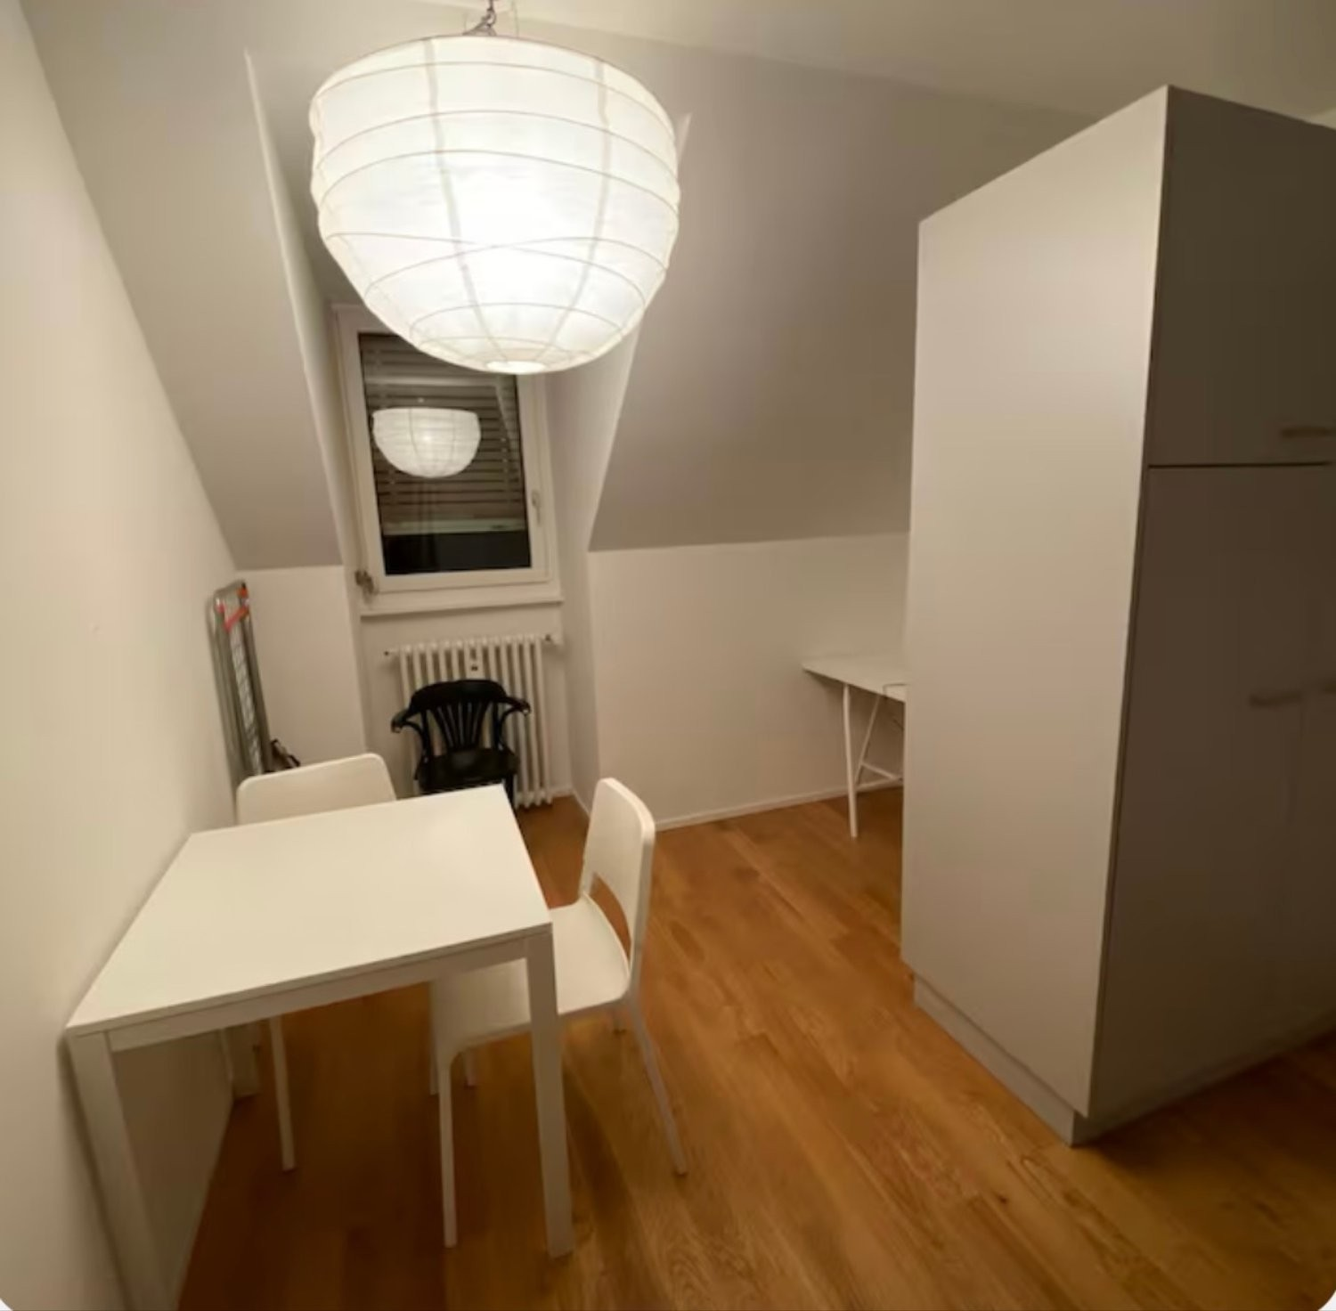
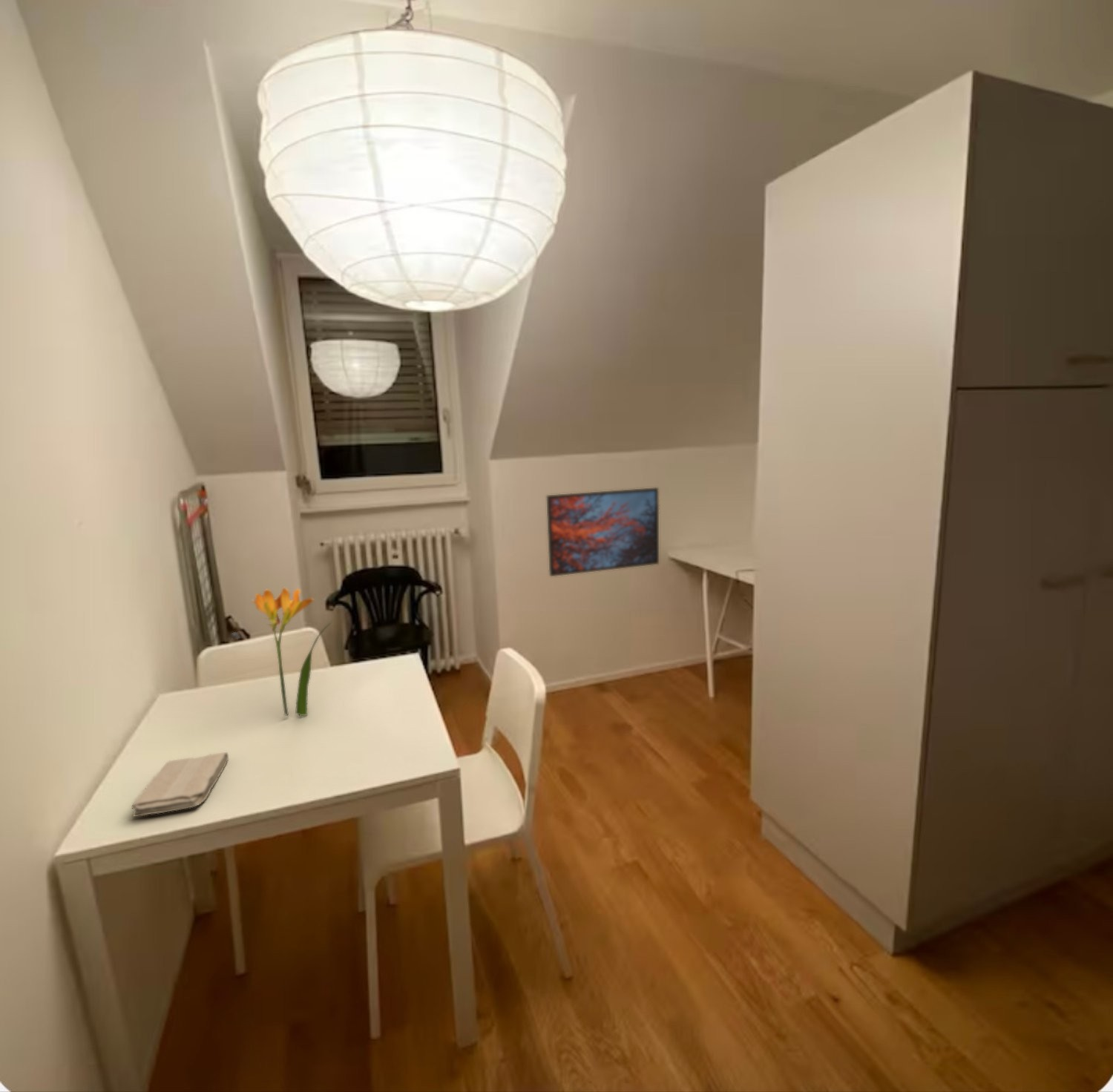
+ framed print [545,487,660,577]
+ washcloth [131,751,229,818]
+ flower [231,587,335,717]
